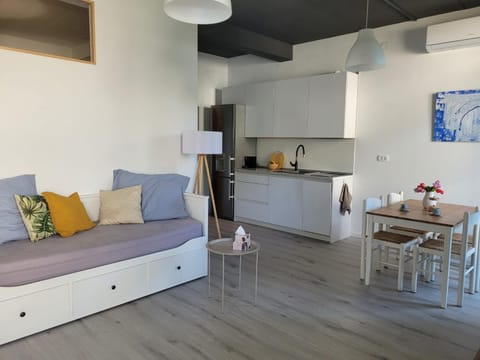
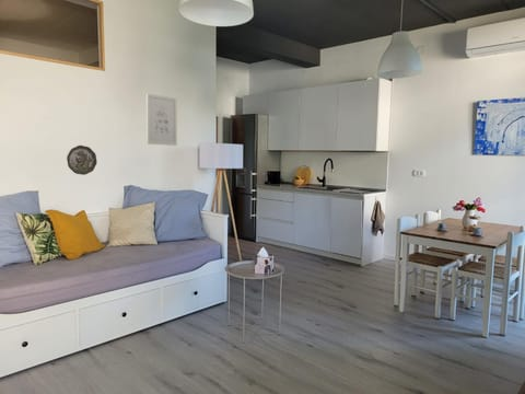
+ decorative plate [66,144,98,176]
+ wall art [145,93,178,147]
